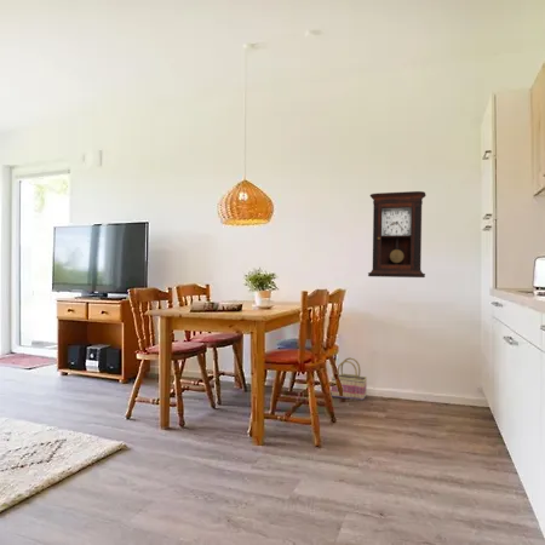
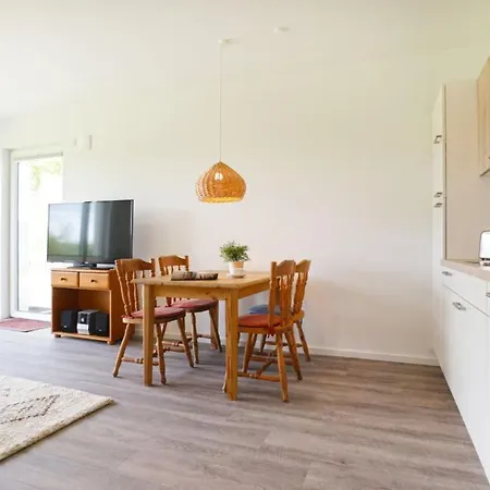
- basket [331,356,368,402]
- pendulum clock [367,190,428,279]
